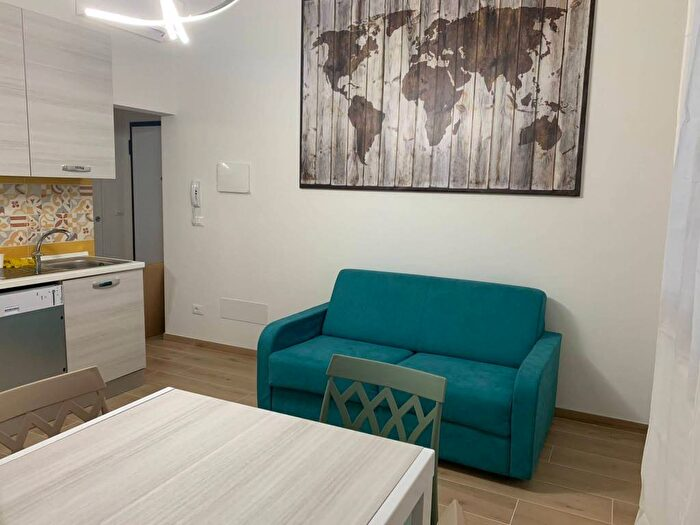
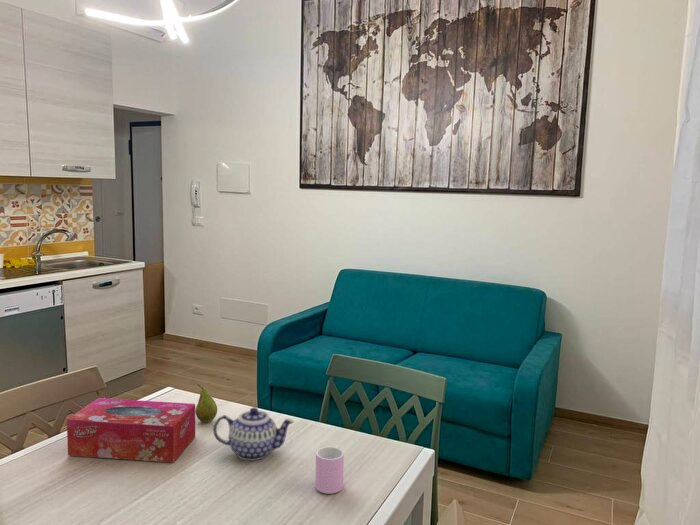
+ fruit [195,383,218,423]
+ cup [314,446,345,495]
+ tissue box [66,397,196,464]
+ teapot [212,407,295,461]
